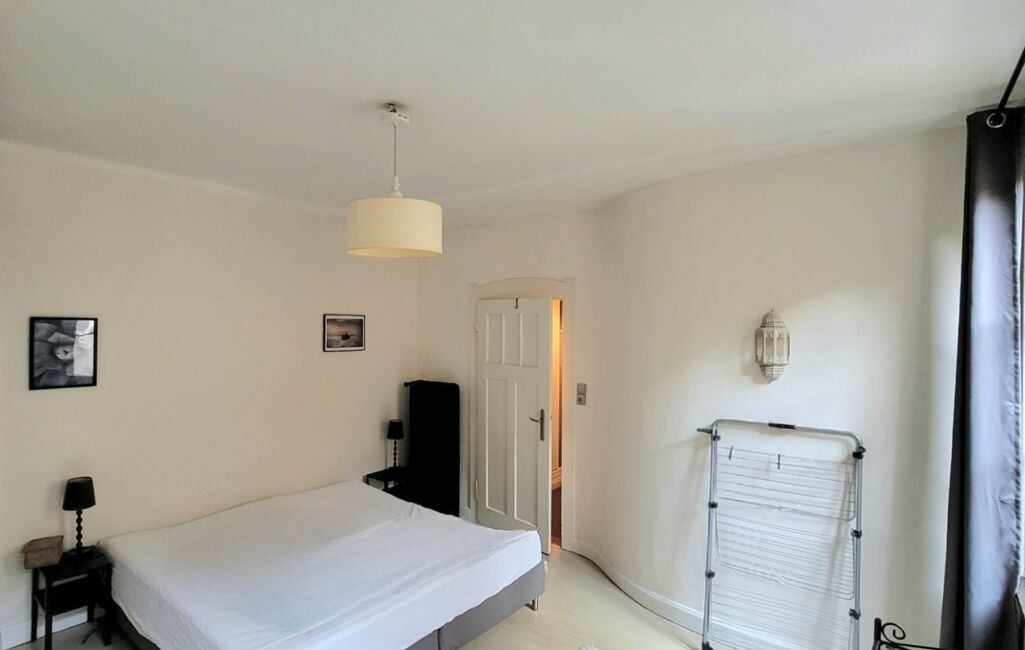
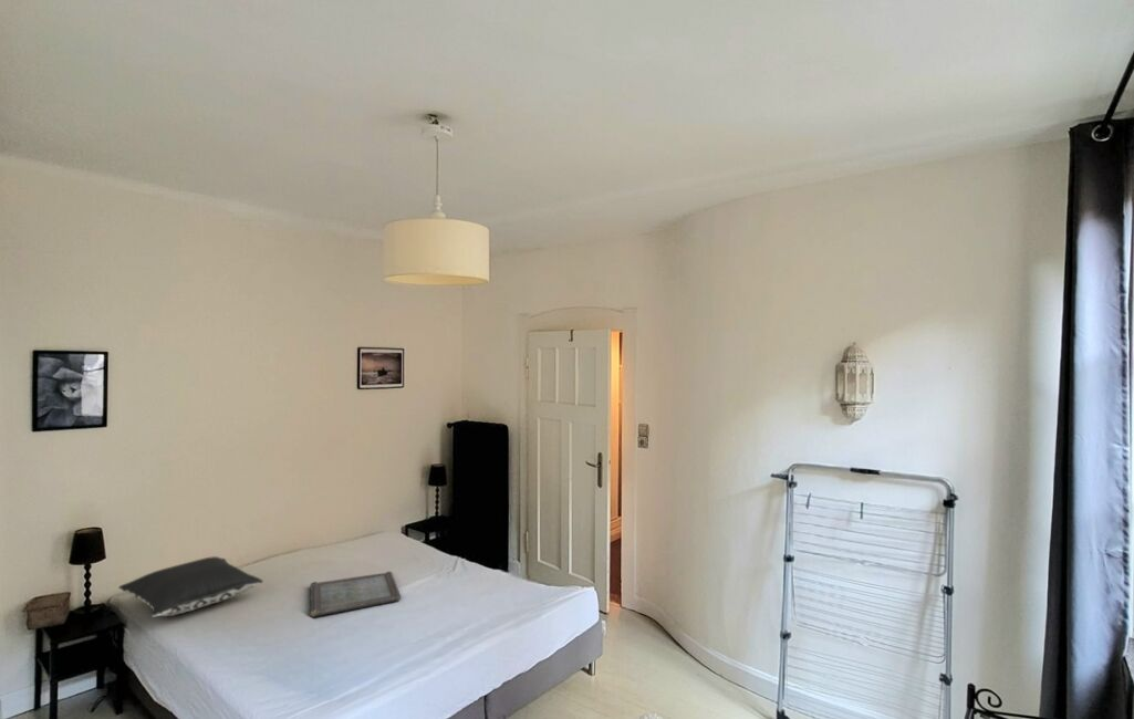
+ pillow [117,555,263,618]
+ serving tray [309,571,402,618]
